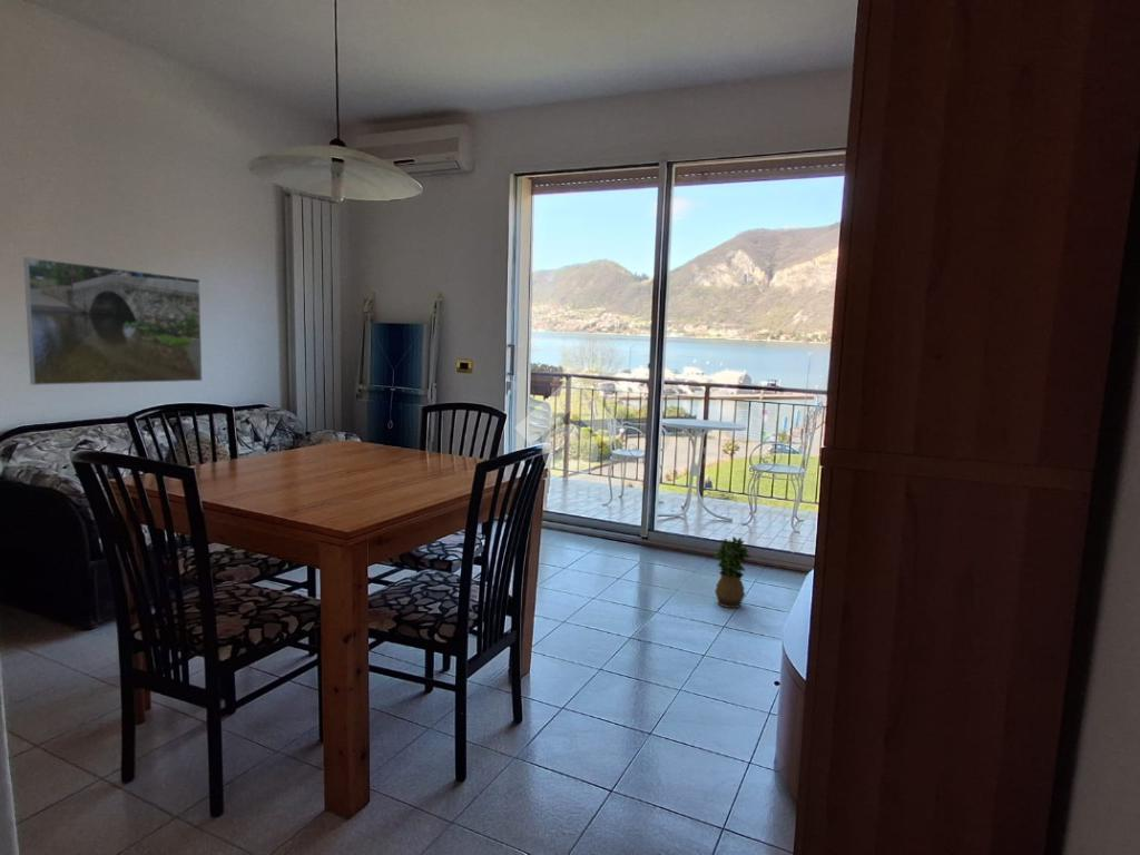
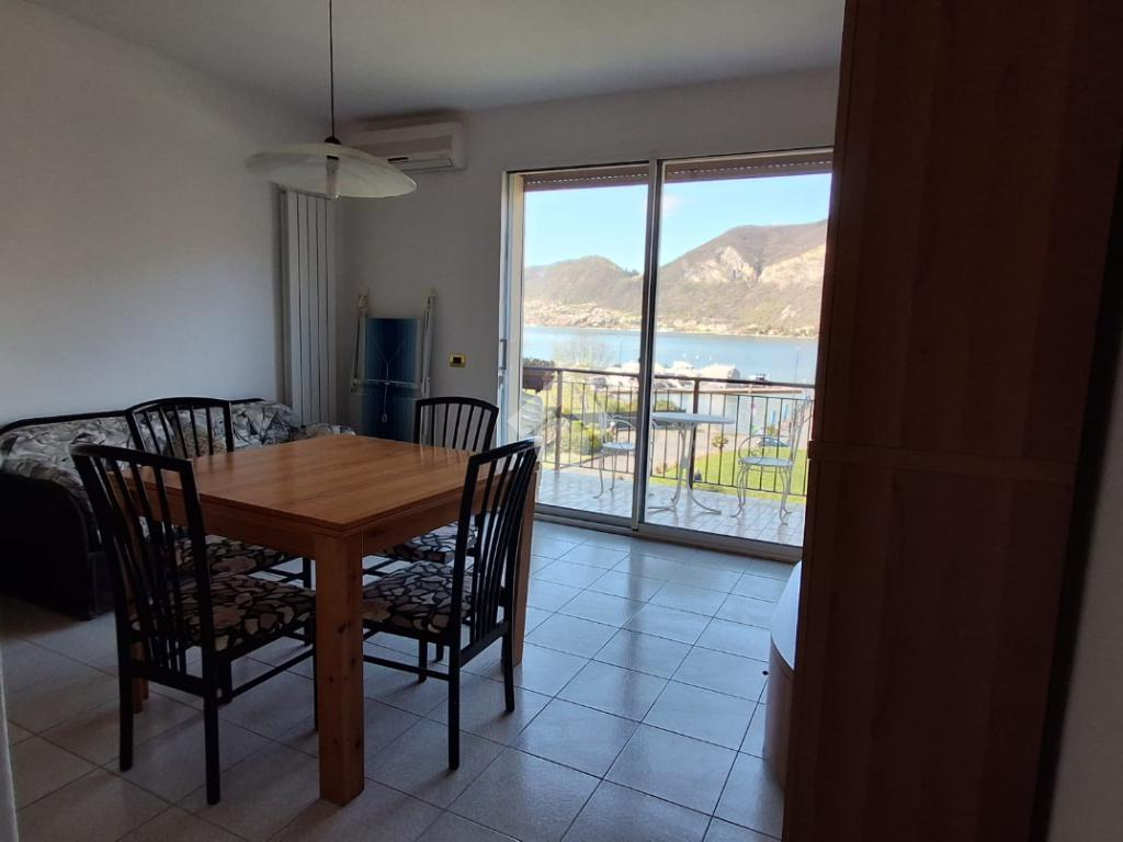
- potted plant [712,535,751,609]
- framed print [22,256,203,386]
